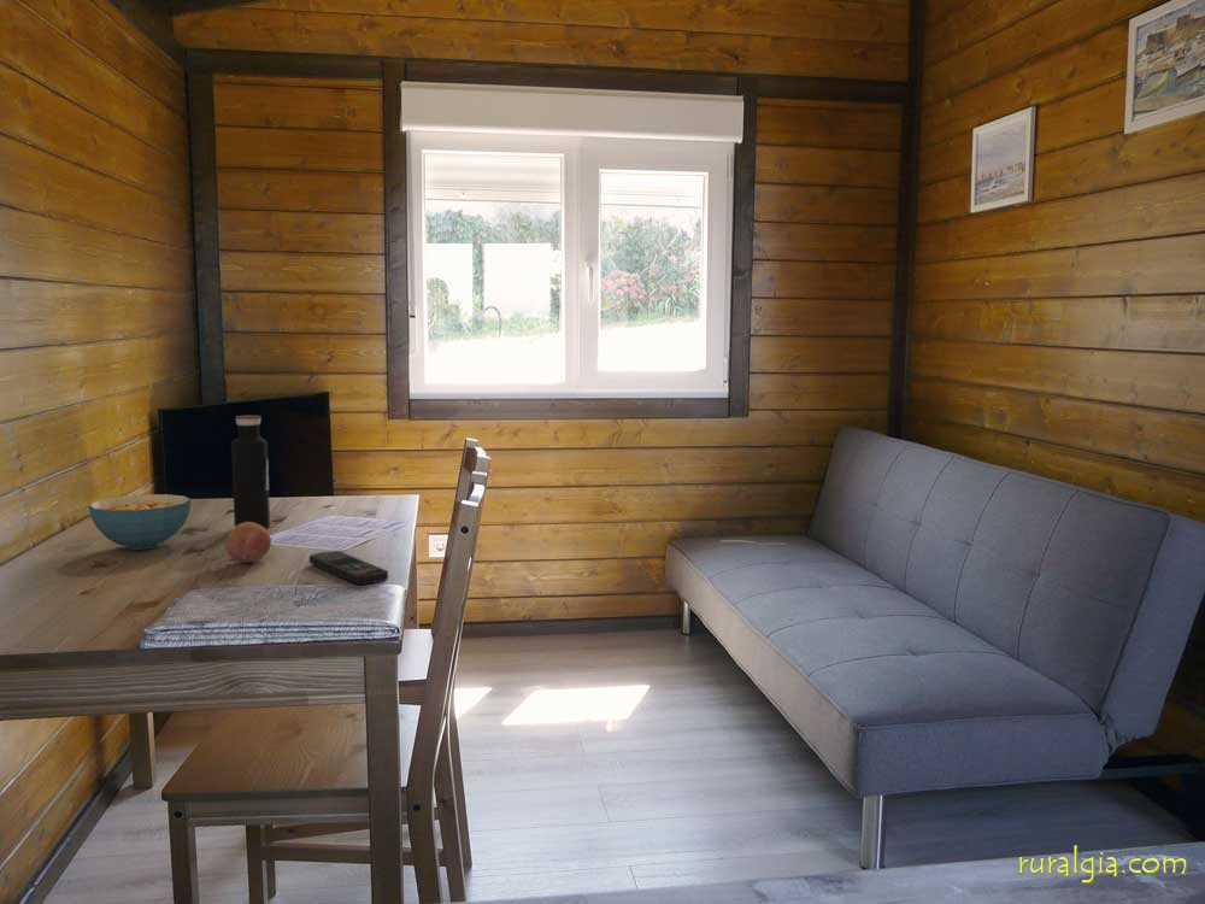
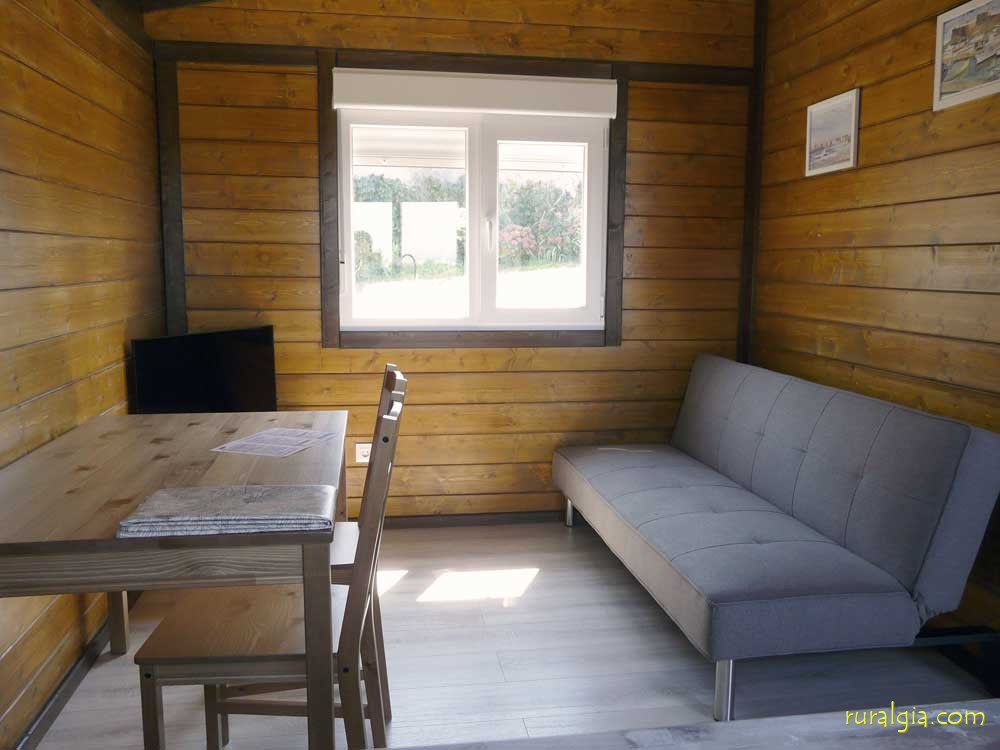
- fruit [225,522,272,564]
- remote control [308,550,389,586]
- water bottle [230,415,271,529]
- cereal bowl [87,493,192,551]
